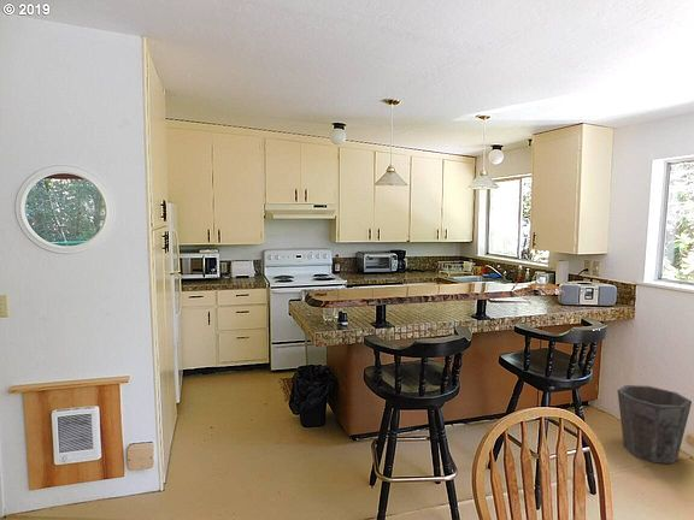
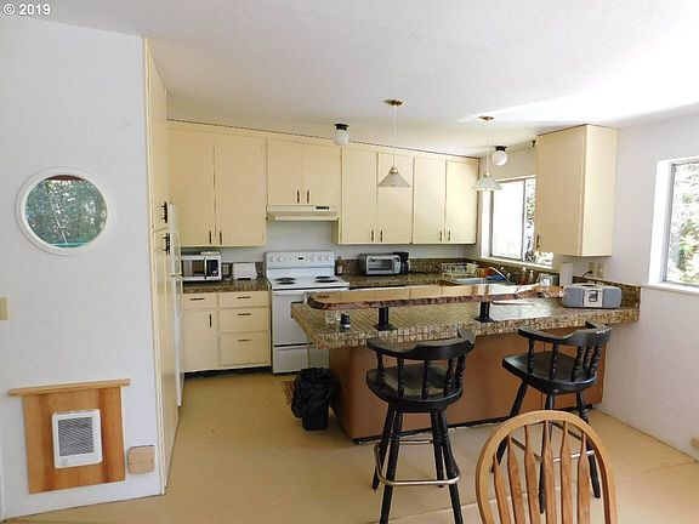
- waste bin [617,384,693,465]
